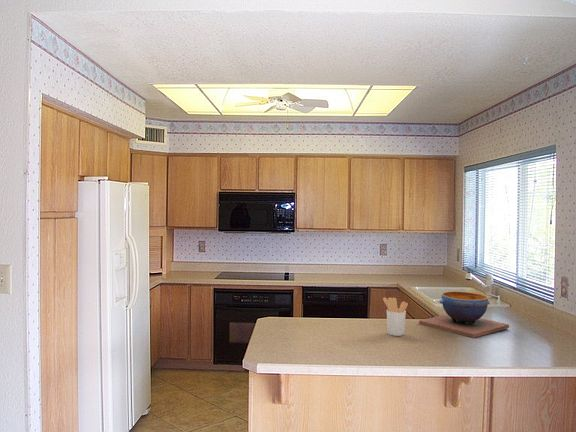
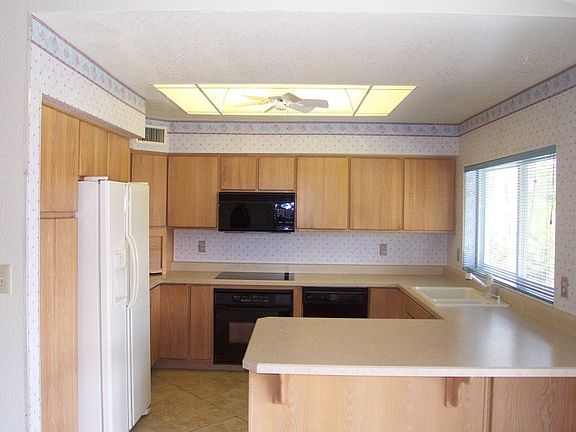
- utensil holder [382,297,409,337]
- decorative bowl [418,290,510,339]
